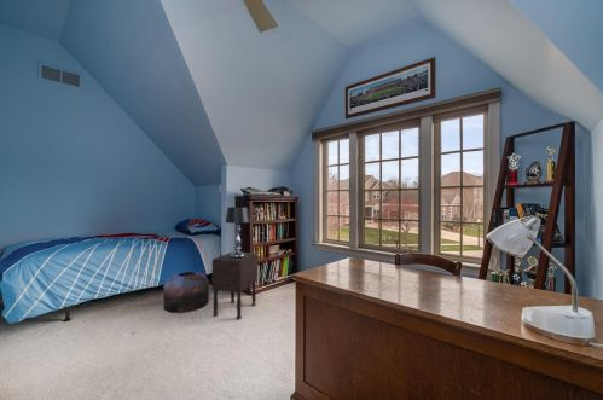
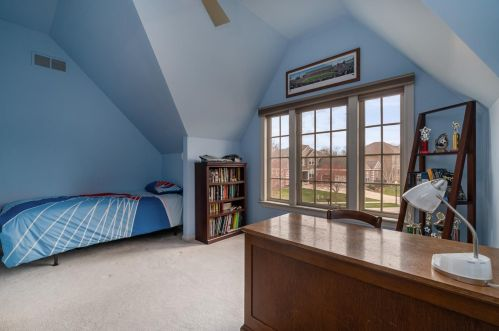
- pouf [163,271,210,314]
- table lamp [224,205,251,259]
- nightstand [211,251,259,320]
